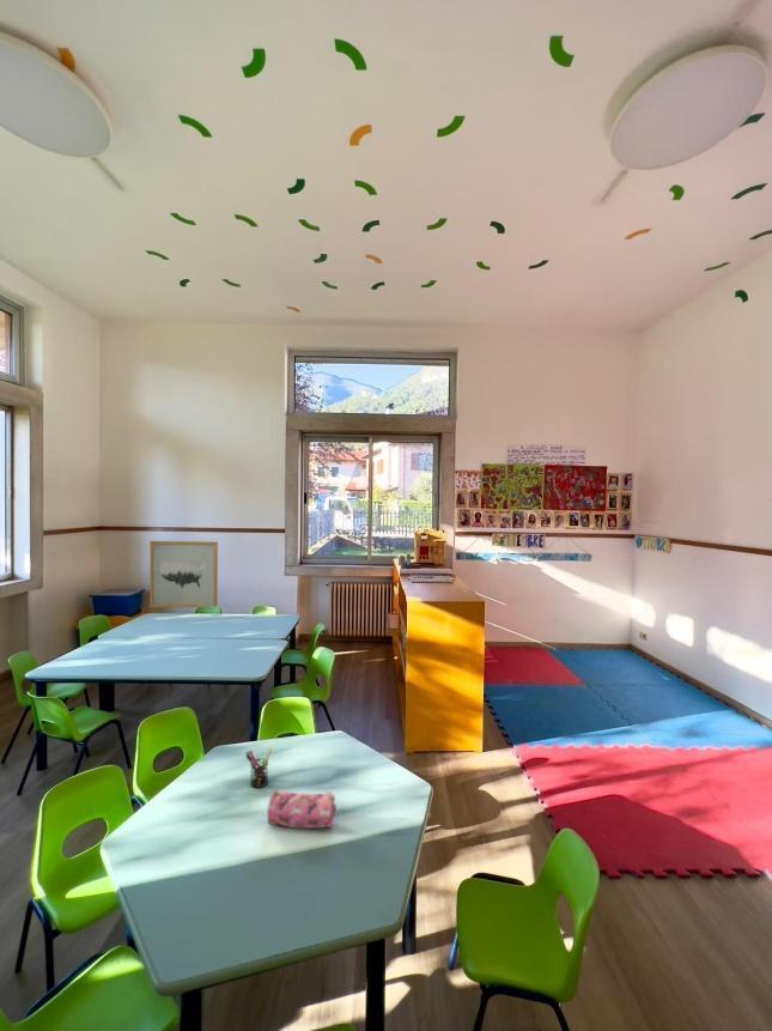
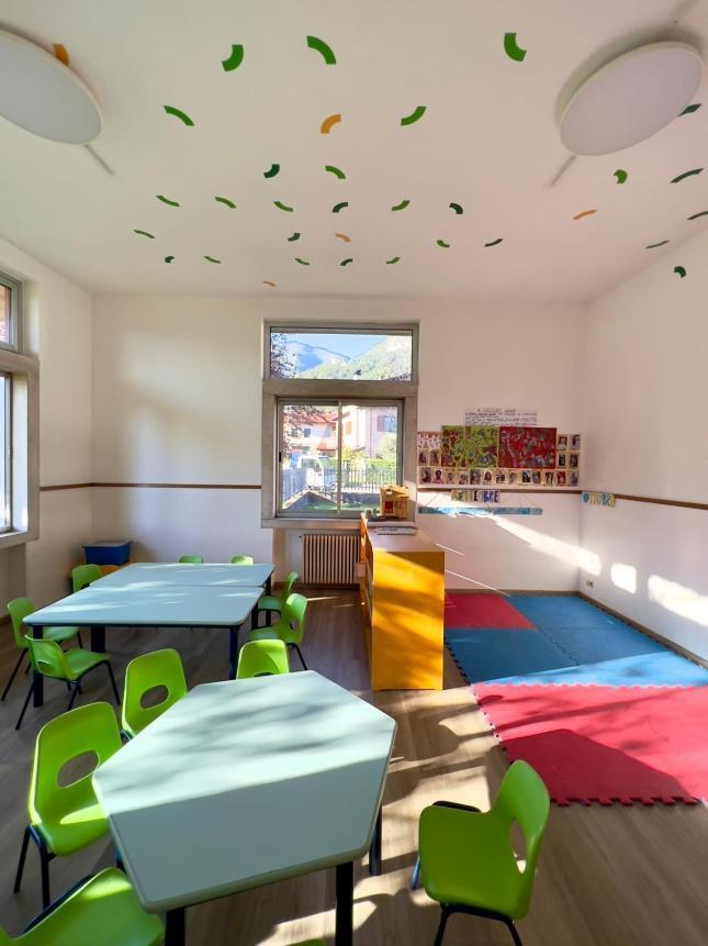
- pen holder [244,747,273,789]
- wall art [148,540,219,608]
- pencil case [266,790,338,830]
